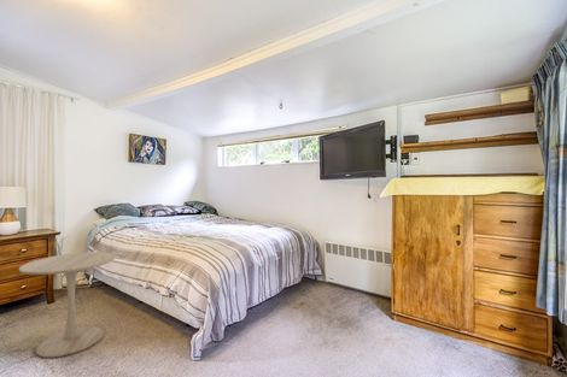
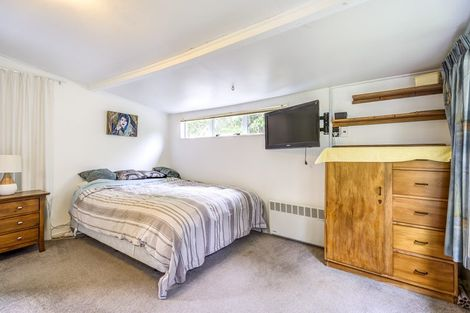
- side table [18,251,117,359]
